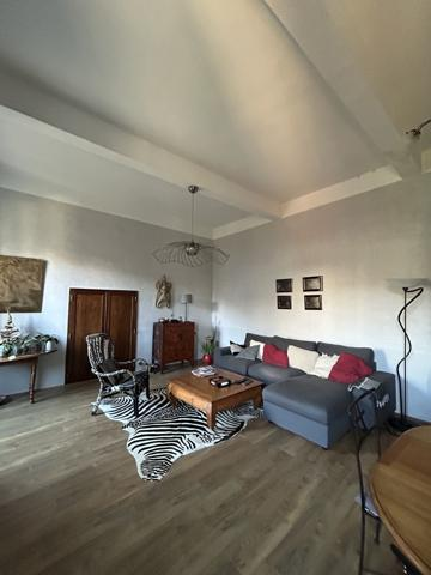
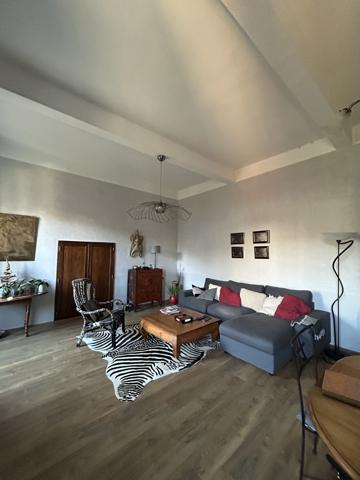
+ notebook [321,369,360,408]
